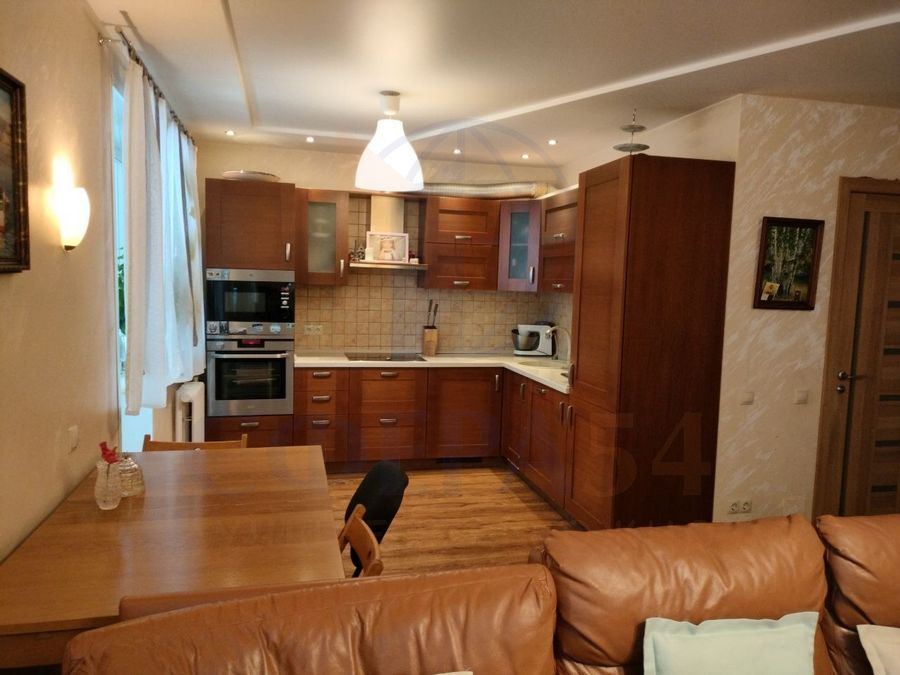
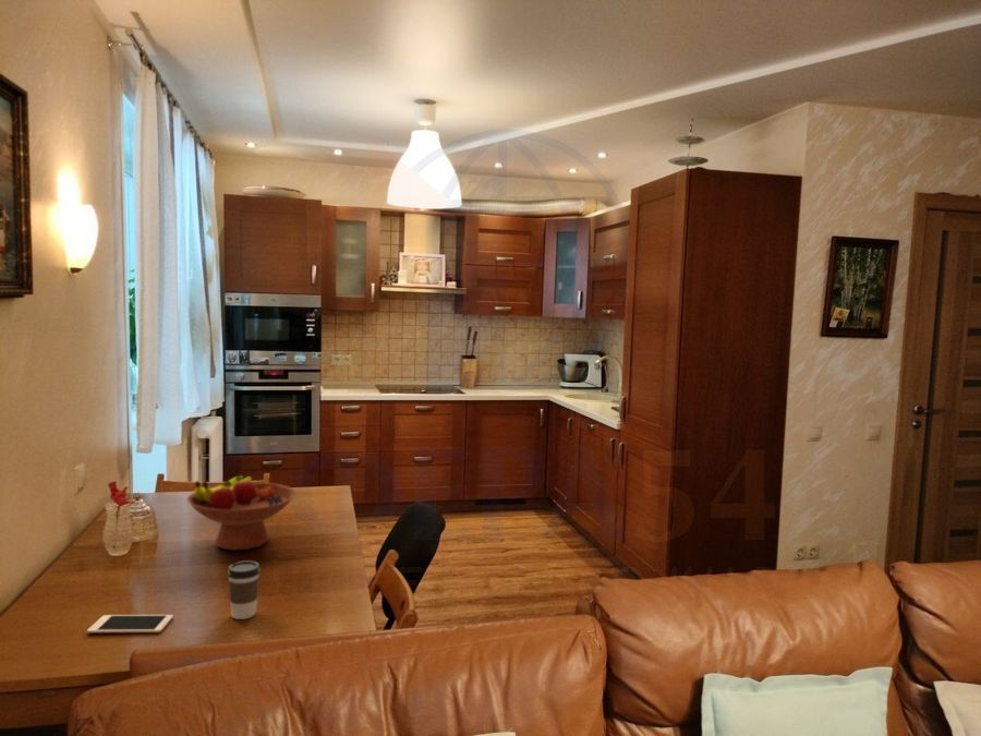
+ coffee cup [226,559,262,620]
+ cell phone [86,614,174,635]
+ fruit bowl [186,474,296,552]
